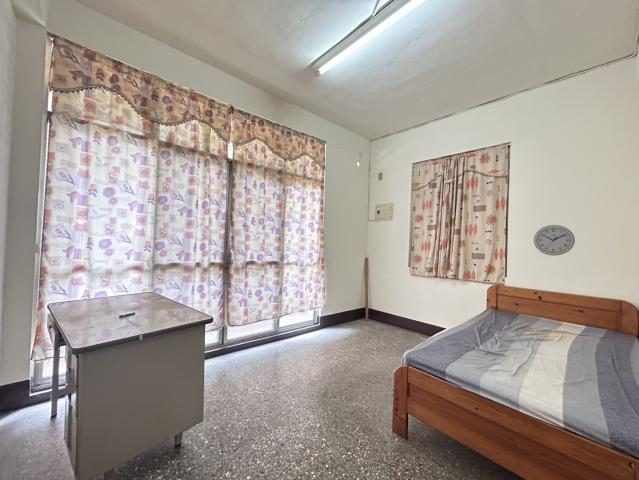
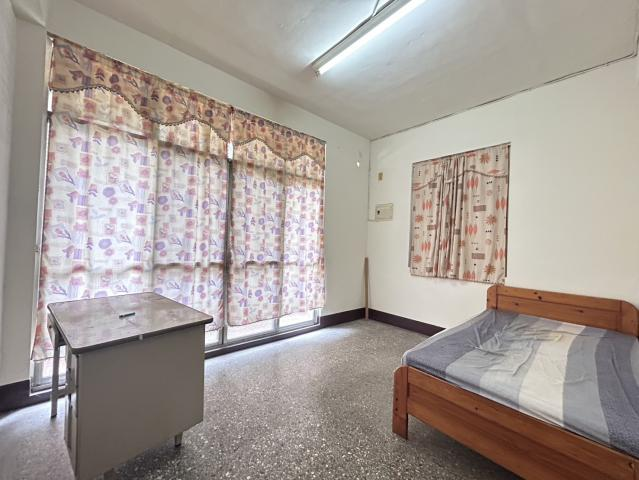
- wall clock [533,224,576,257]
